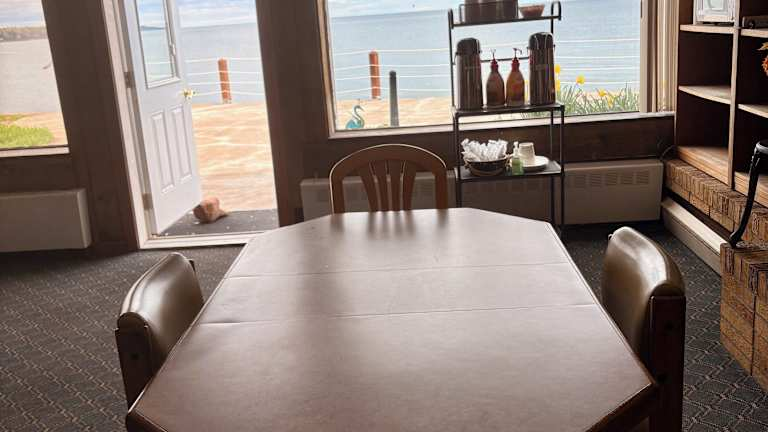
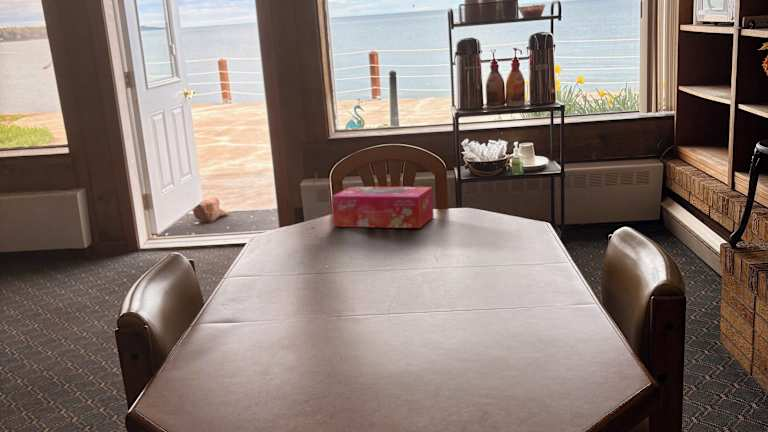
+ tissue box [331,186,435,229]
